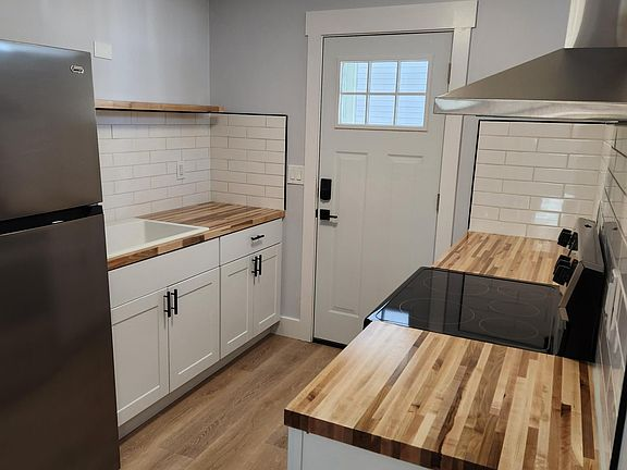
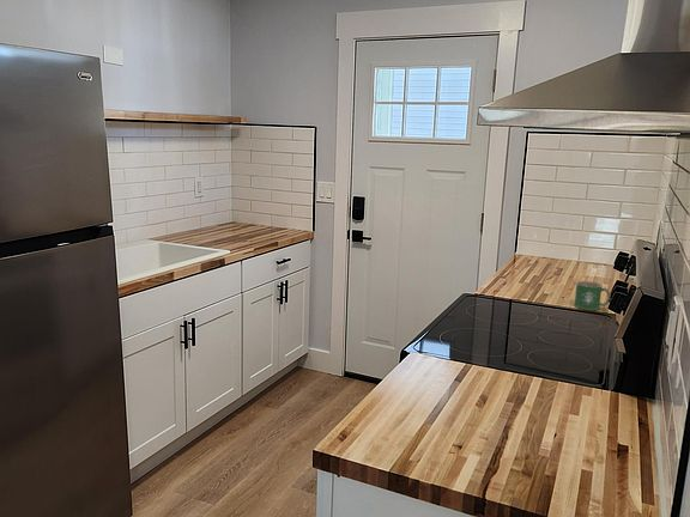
+ mug [573,280,611,311]
